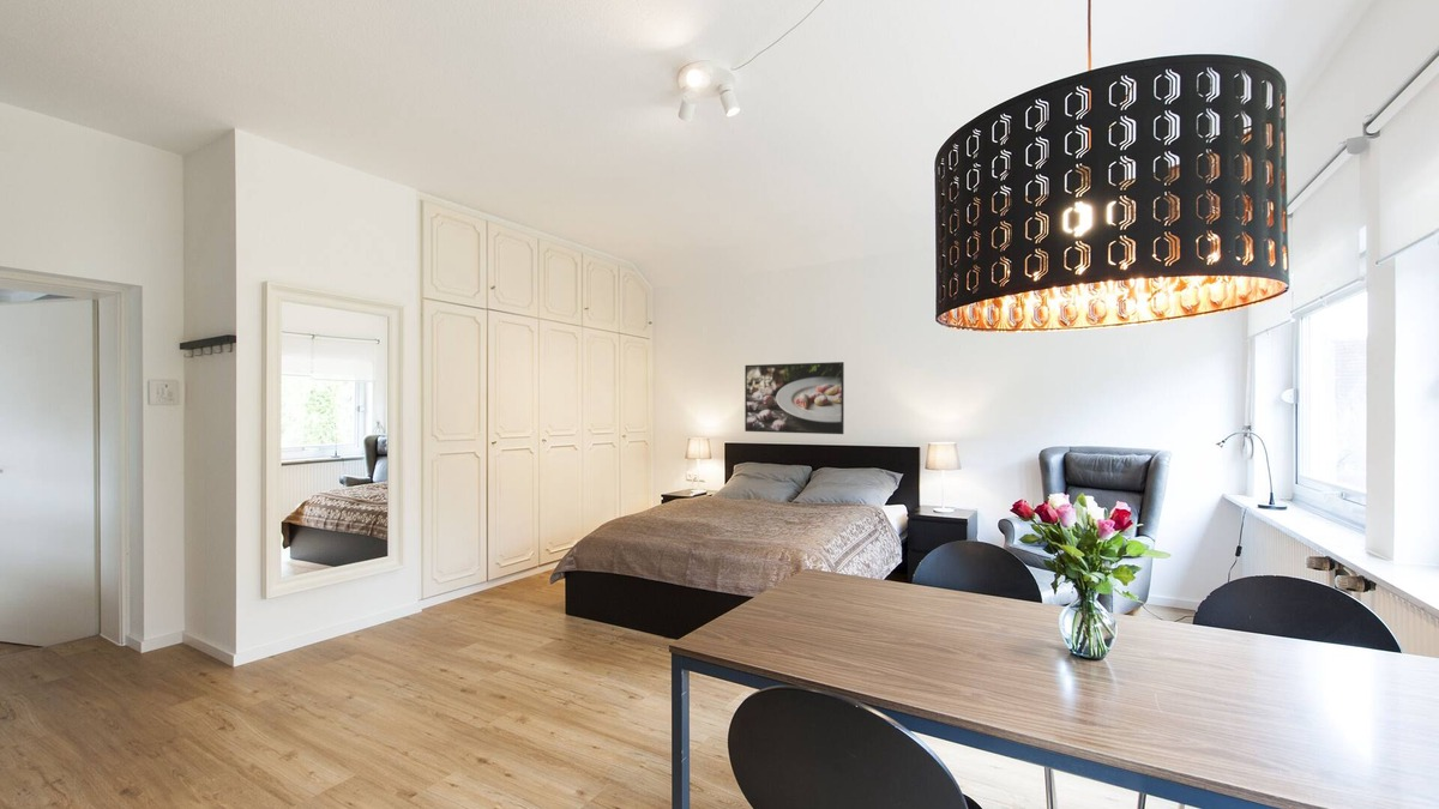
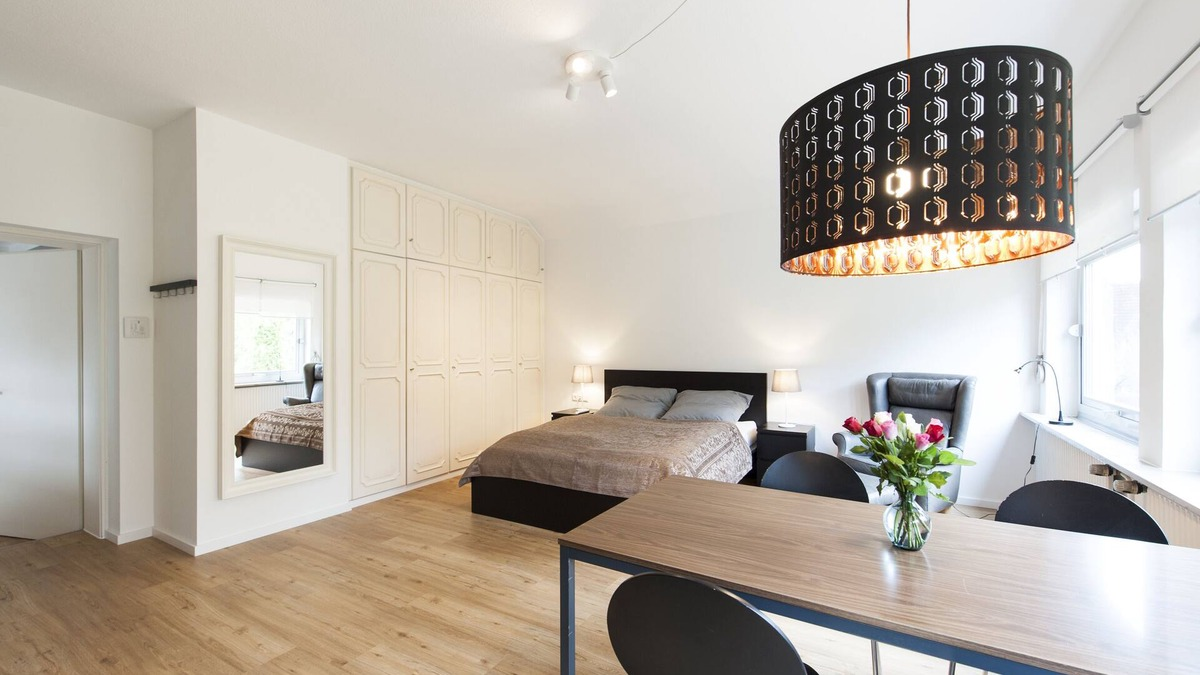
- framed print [743,361,845,435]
